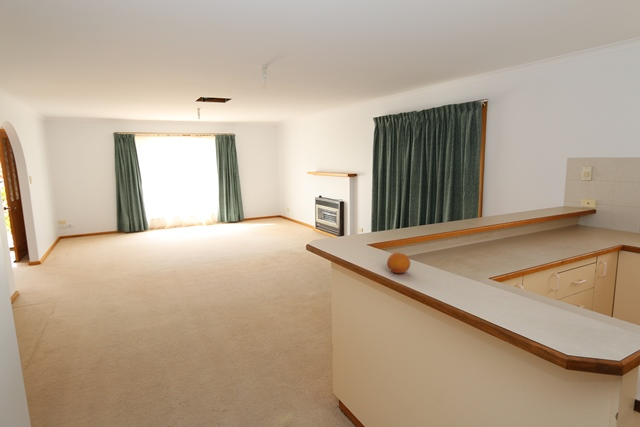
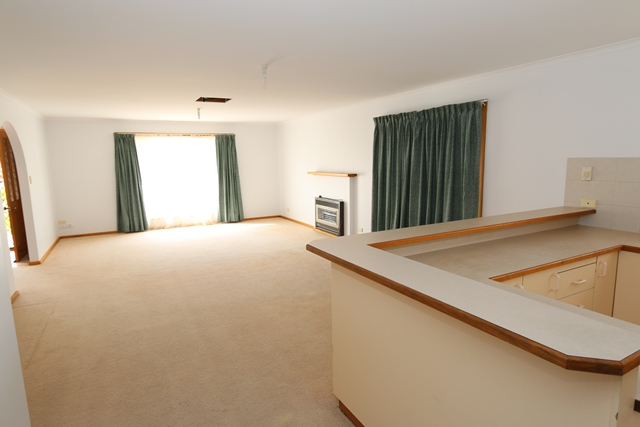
- fruit [386,252,411,274]
